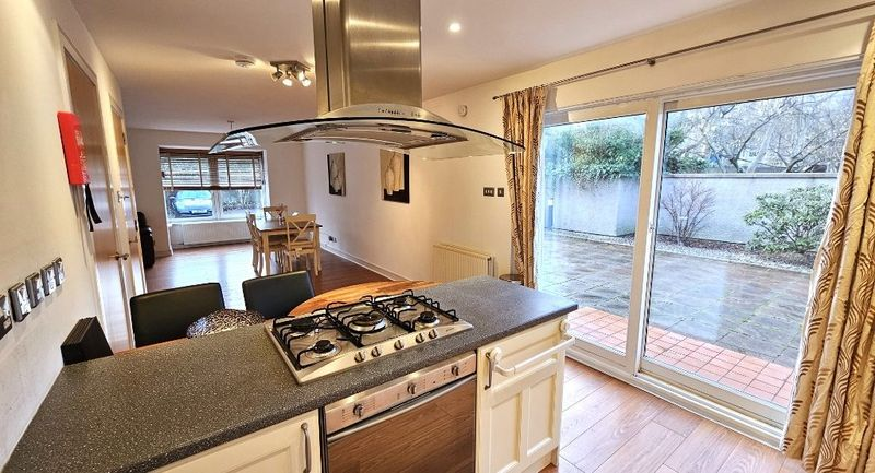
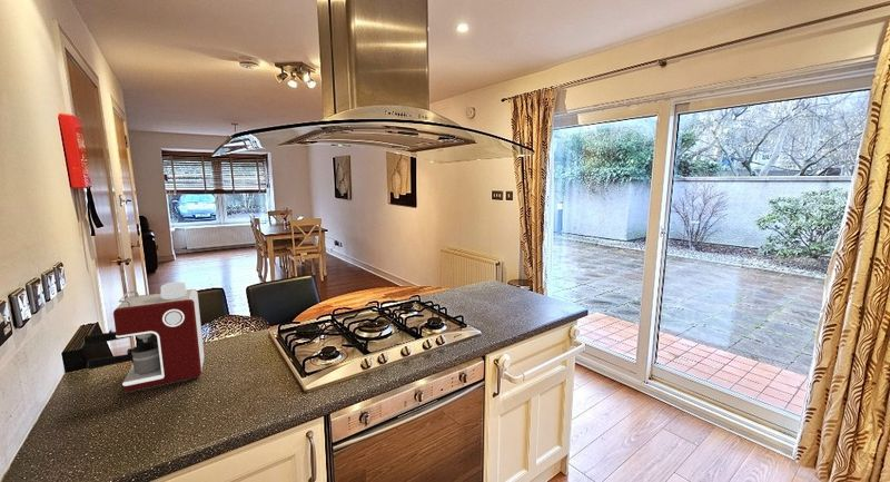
+ coffee maker [82,281,206,393]
